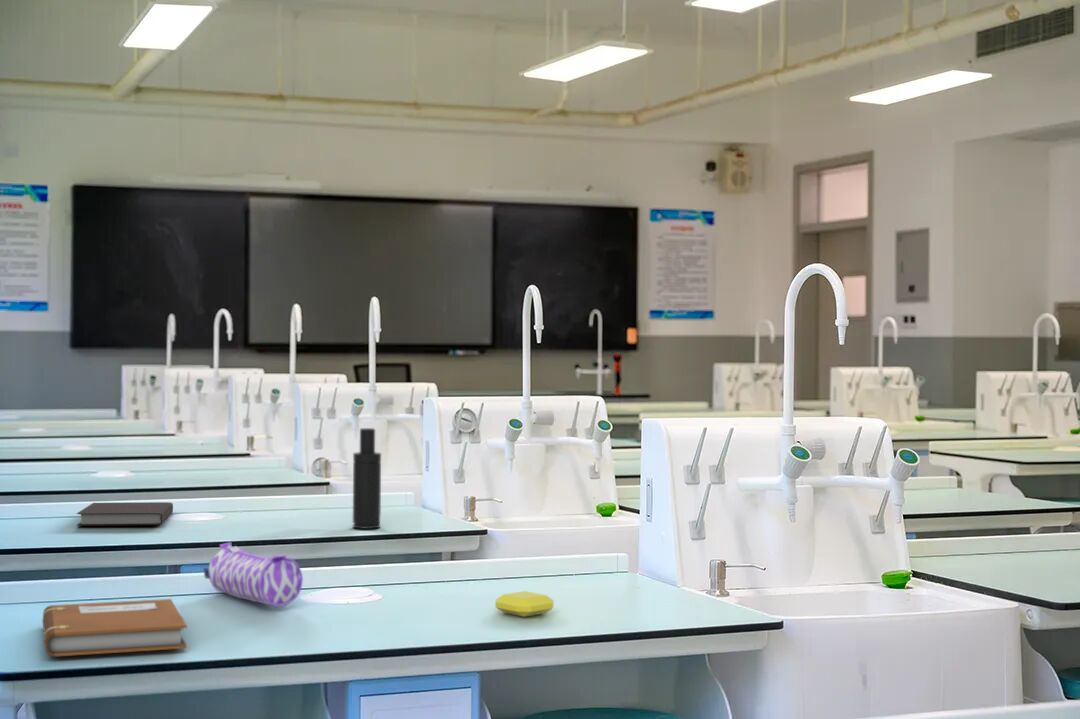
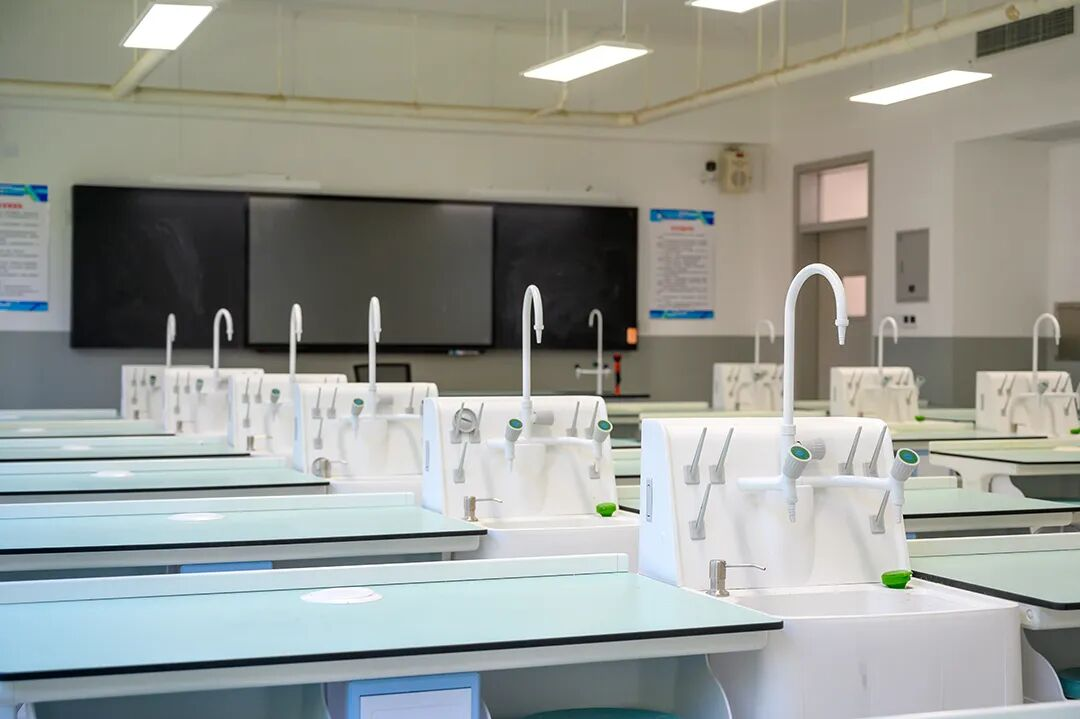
- soap bar [494,590,555,618]
- pencil case [203,541,304,608]
- atomizer [352,427,382,530]
- notebook [75,501,174,527]
- notebook [41,598,188,657]
